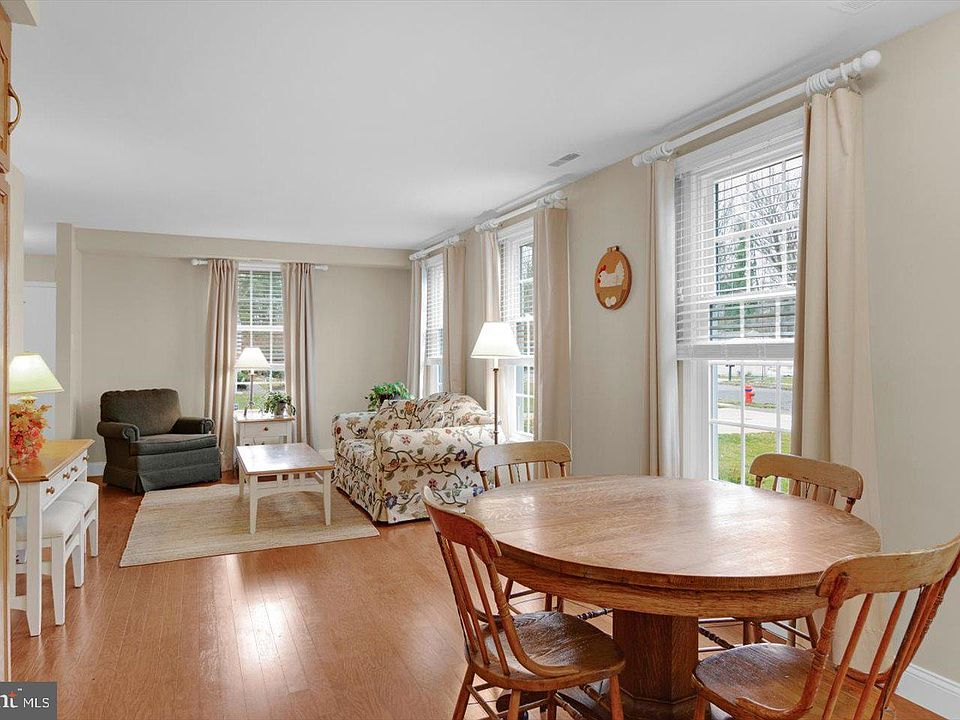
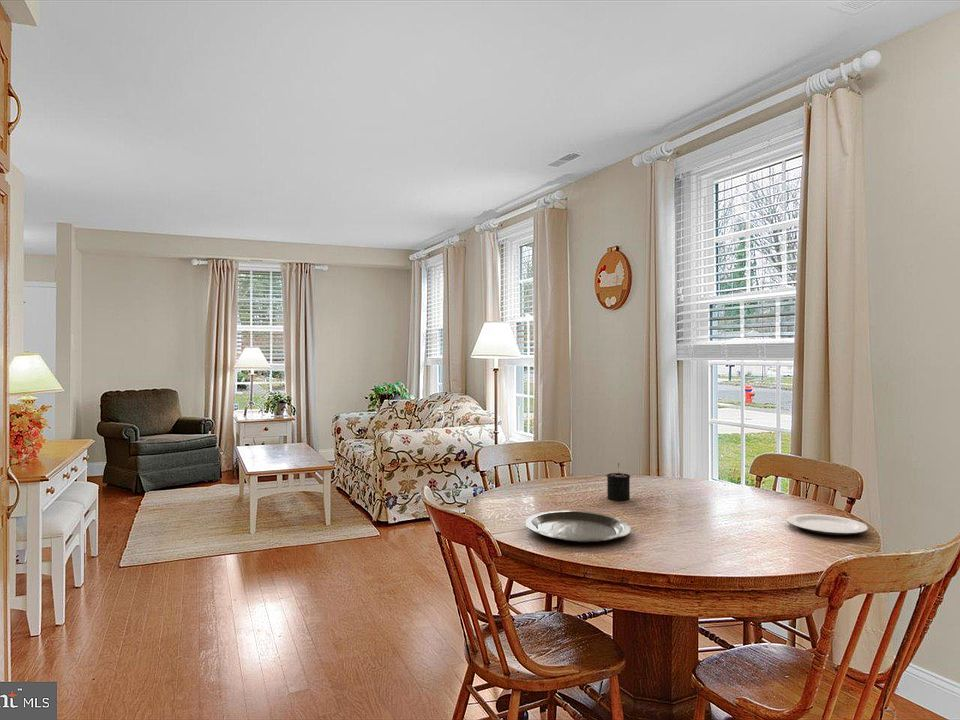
+ plate [524,509,632,544]
+ candle [605,462,632,501]
+ plate [786,513,869,536]
